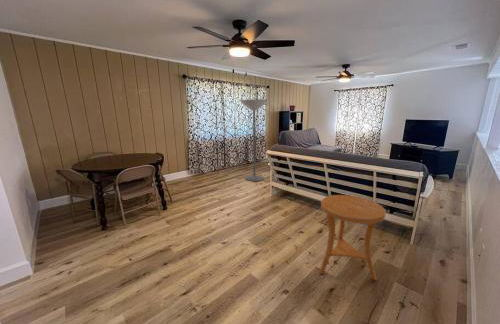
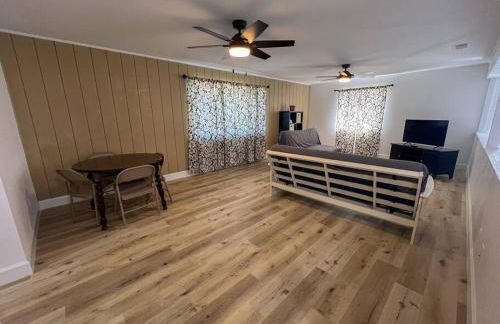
- side table [318,194,387,281]
- floor lamp [239,98,269,182]
